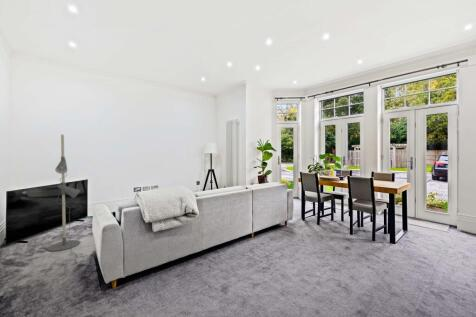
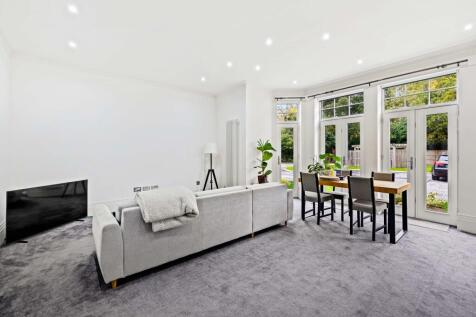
- floor lamp [46,133,81,269]
